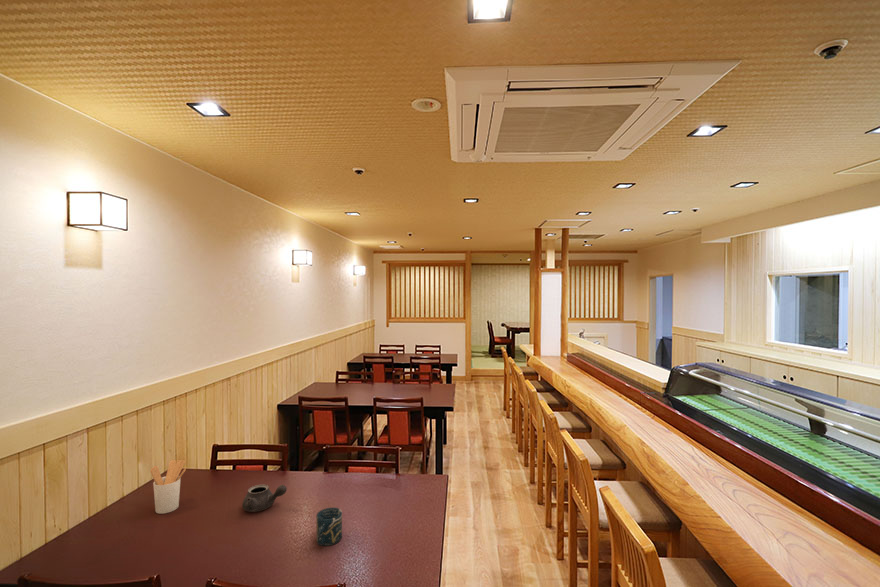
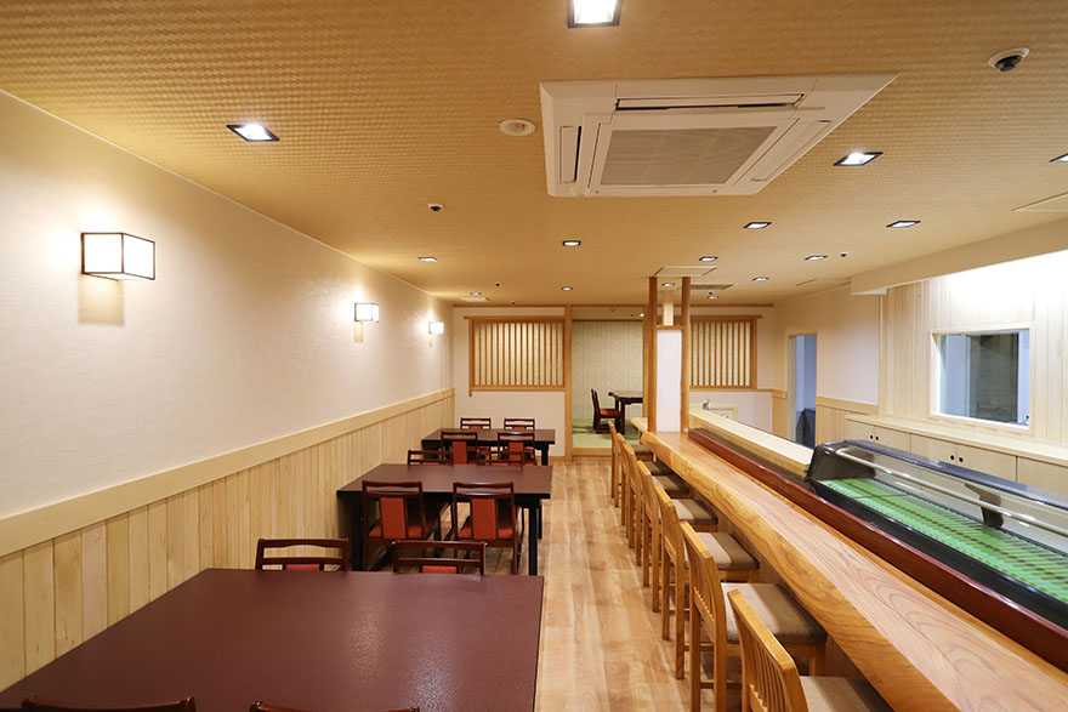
- cup [315,507,343,547]
- teapot [241,483,288,513]
- utensil holder [150,459,187,515]
